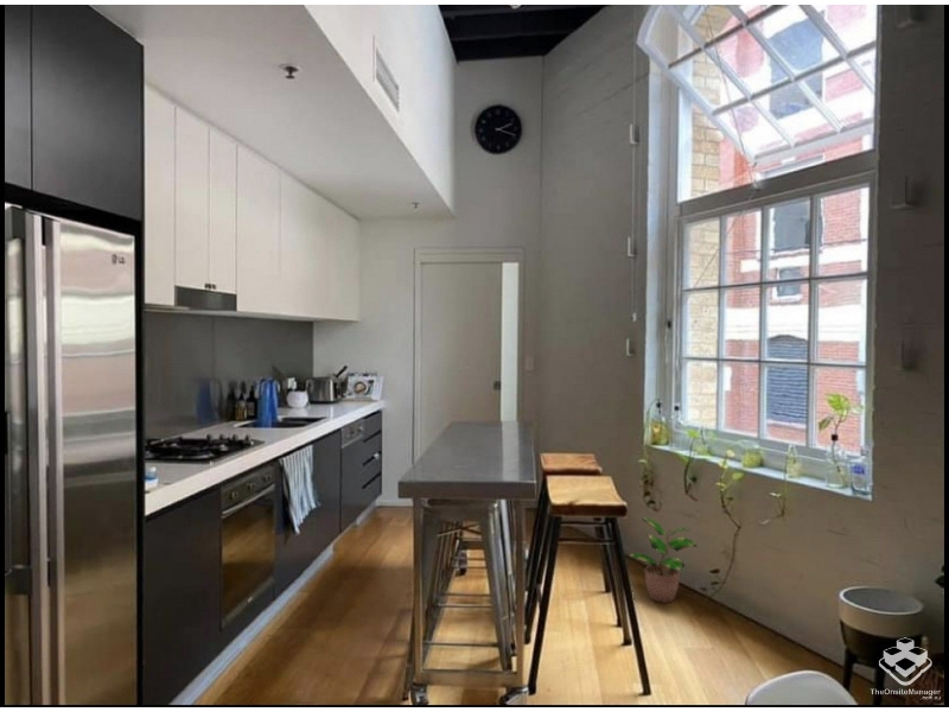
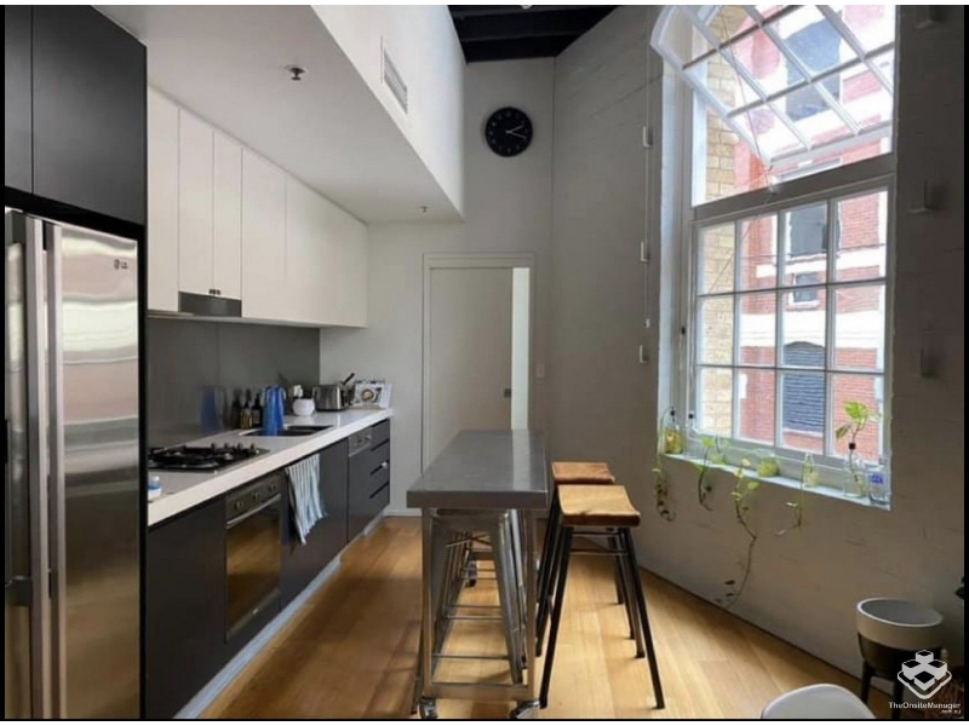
- potted plant [628,516,698,604]
